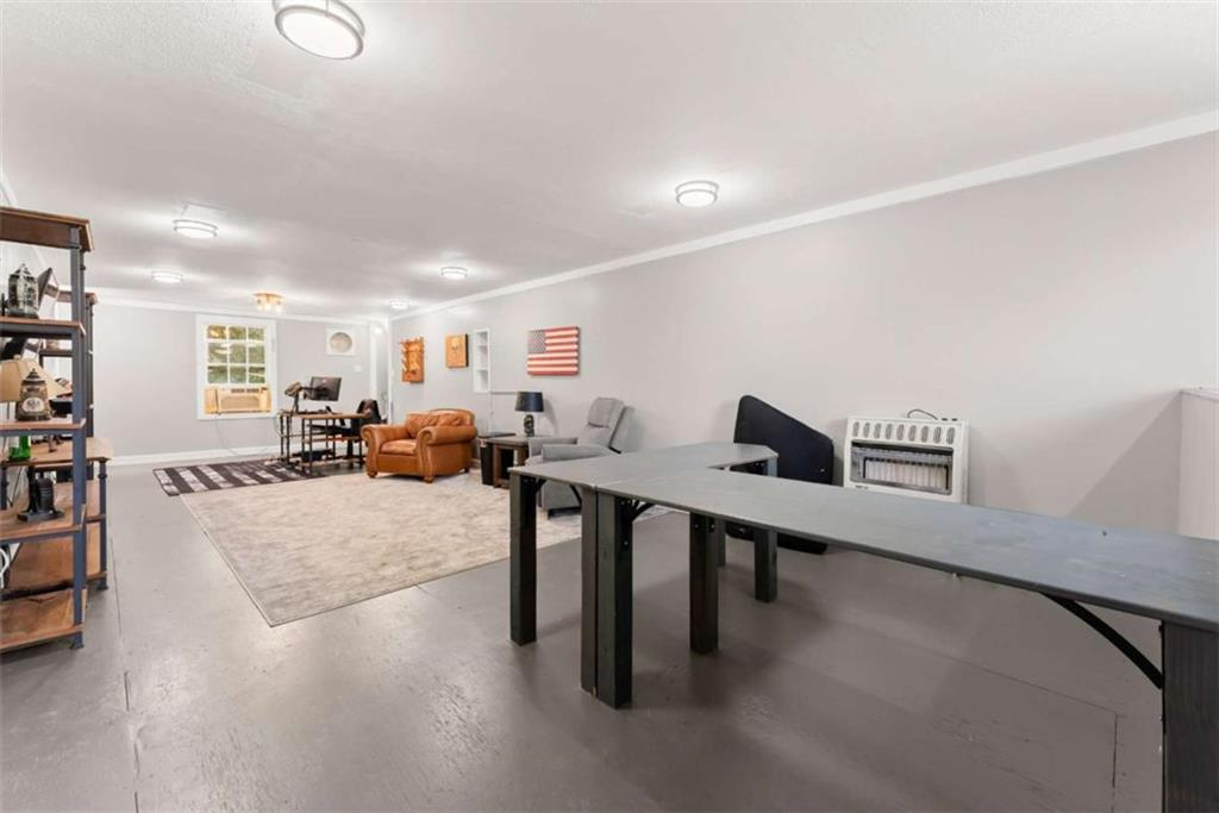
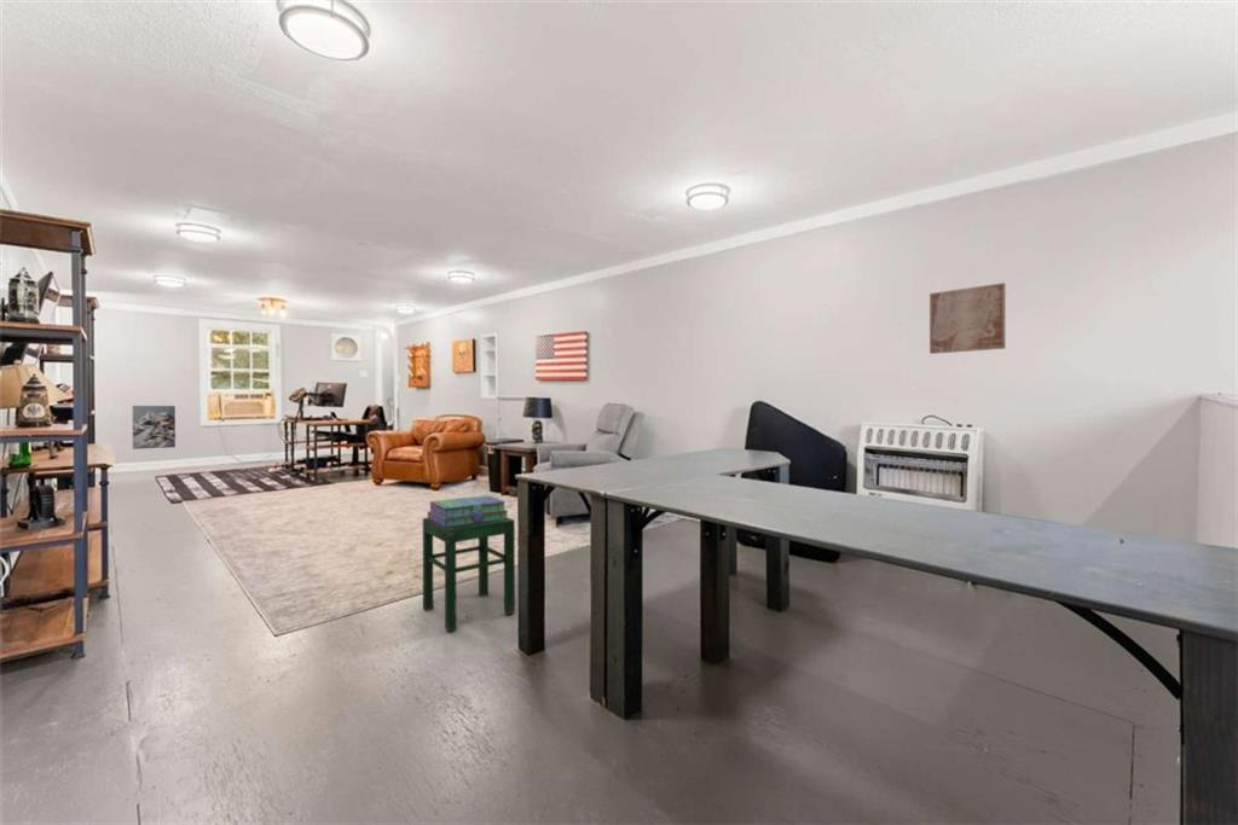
+ wall art [132,405,177,451]
+ stool [422,517,516,632]
+ wall art [928,281,1007,355]
+ stack of books [427,494,510,527]
